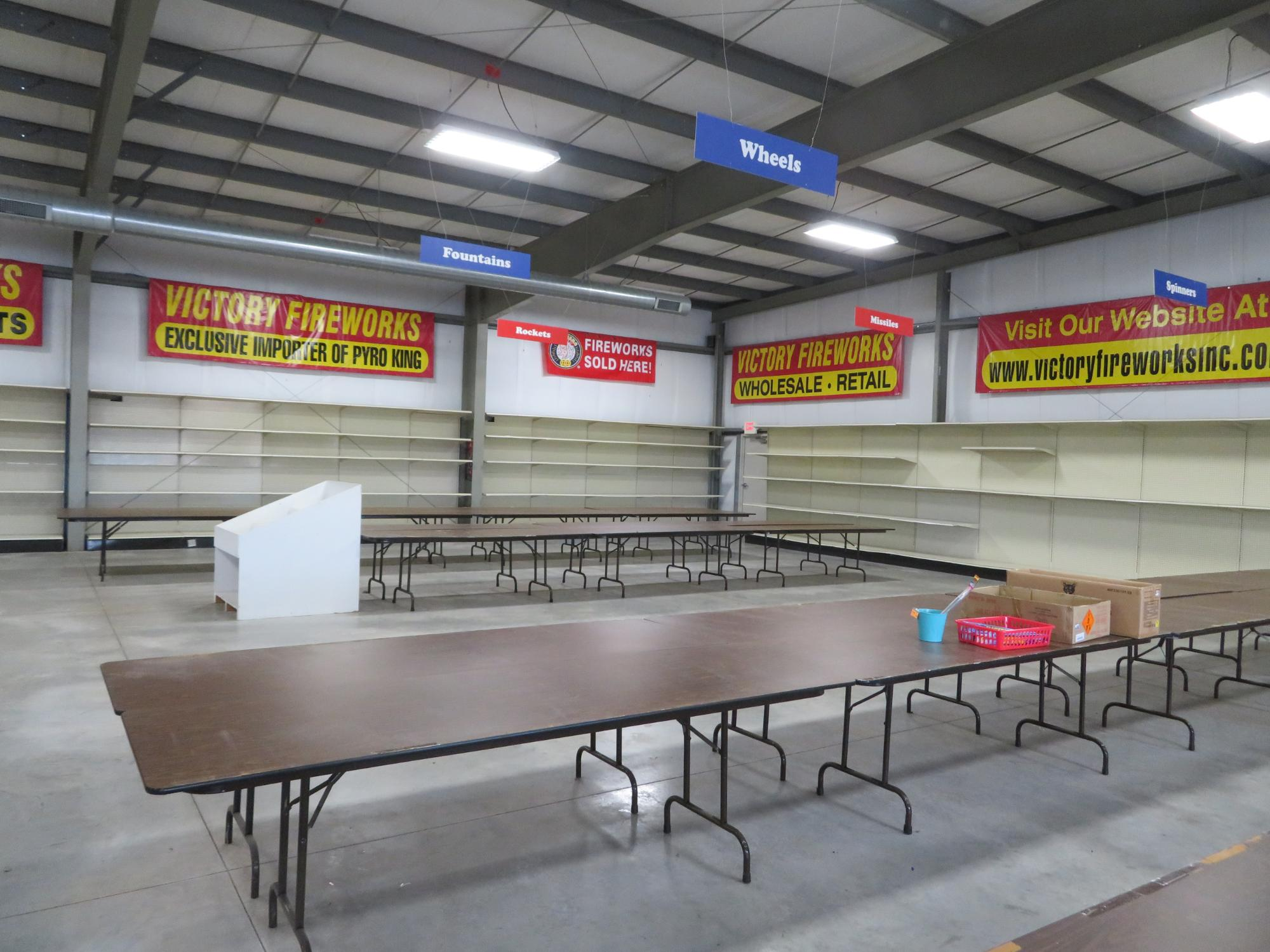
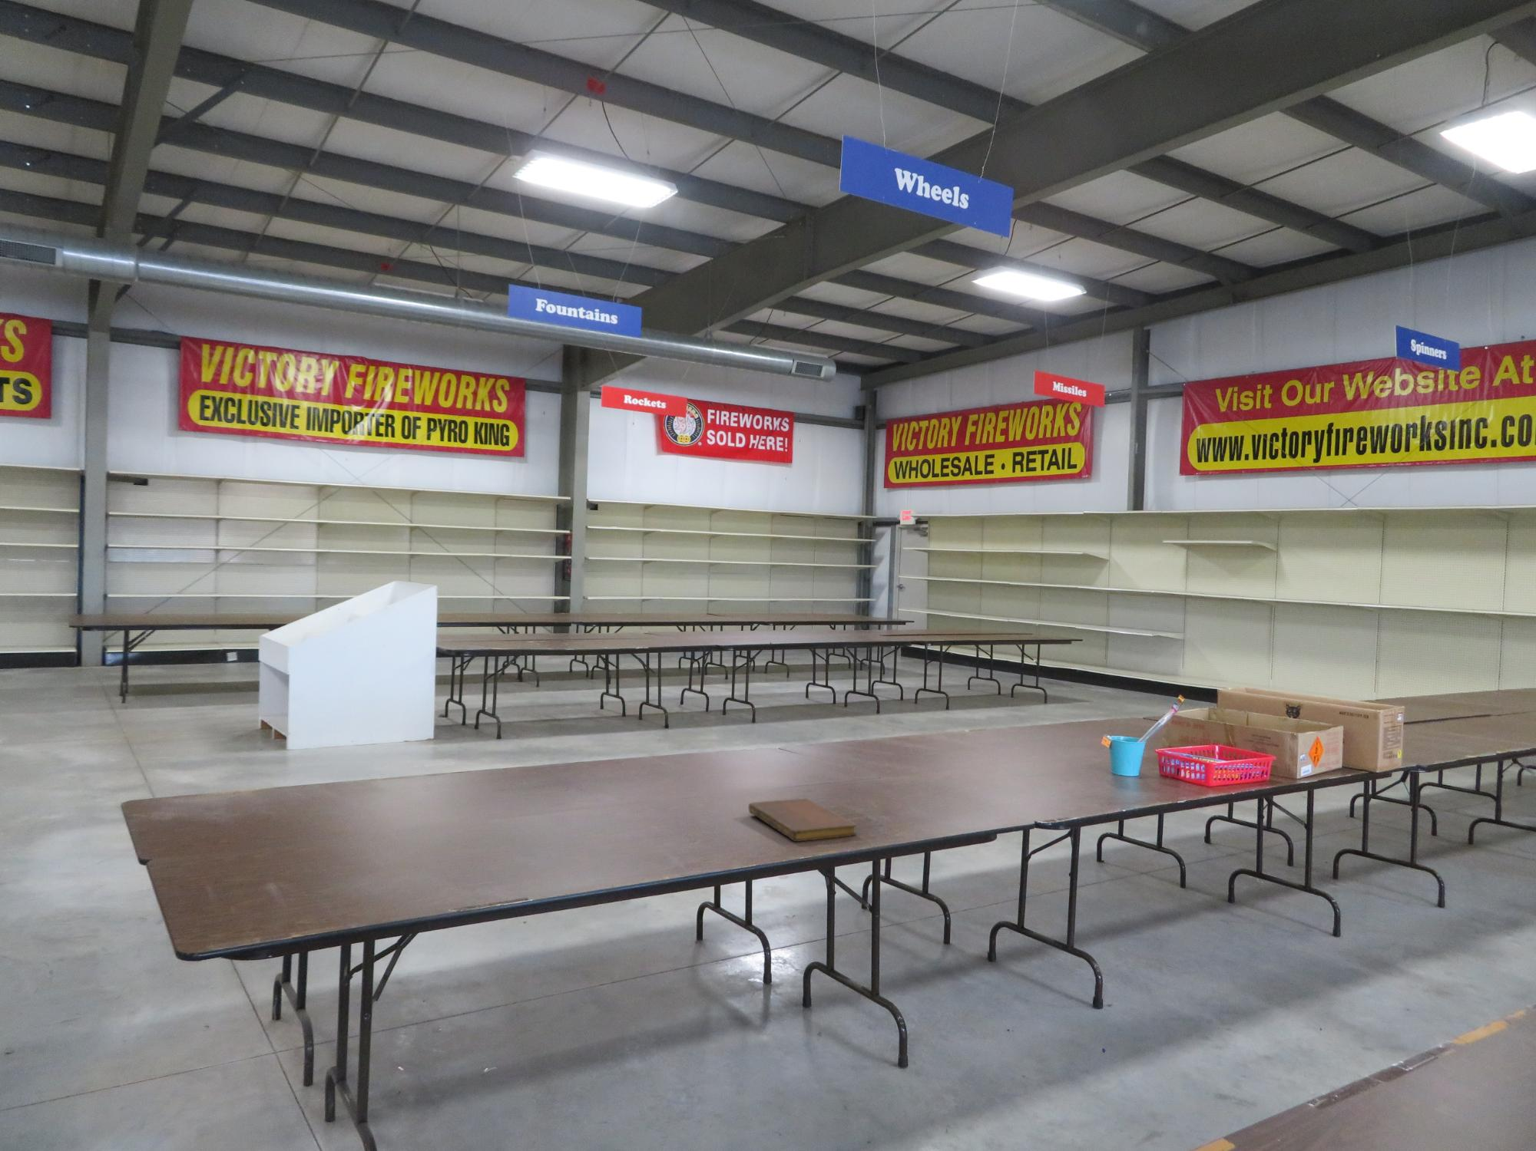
+ notebook [747,798,857,843]
